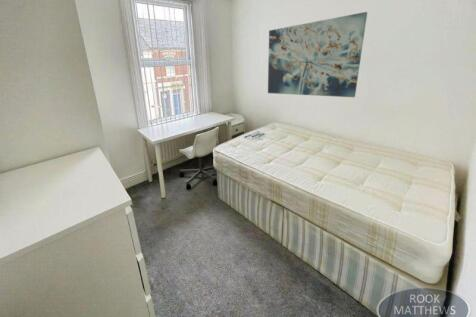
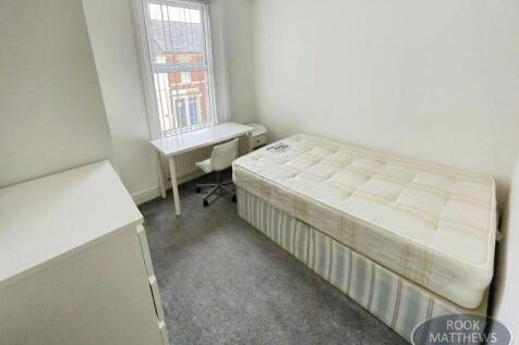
- wall art [267,11,368,98]
